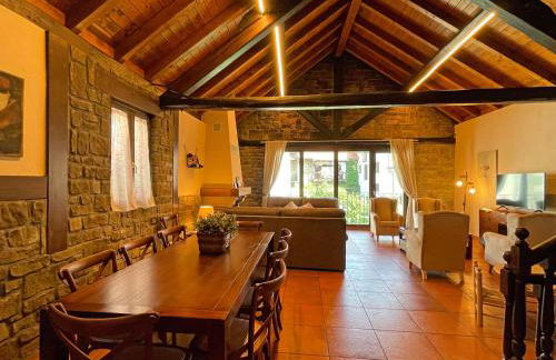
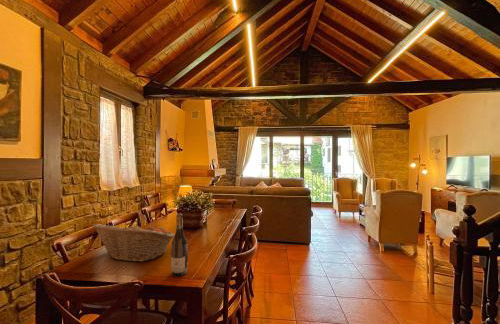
+ fruit basket [91,221,175,263]
+ wine bottle [170,213,189,277]
